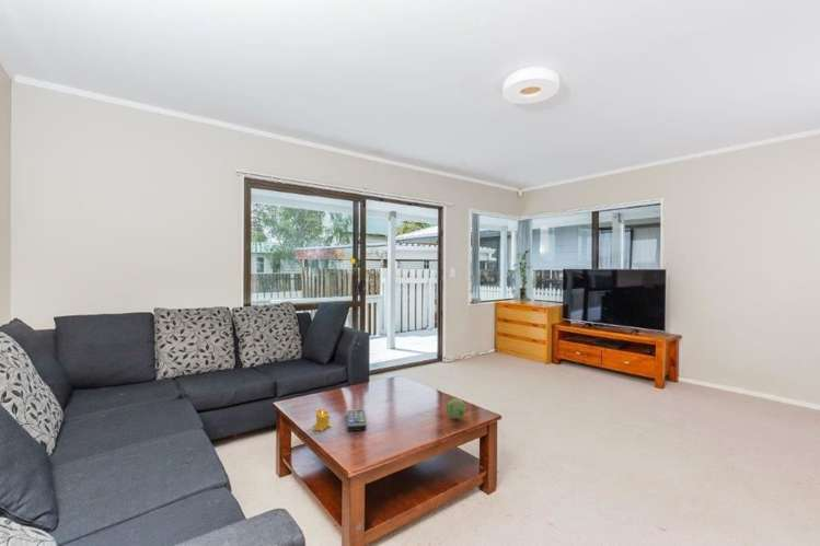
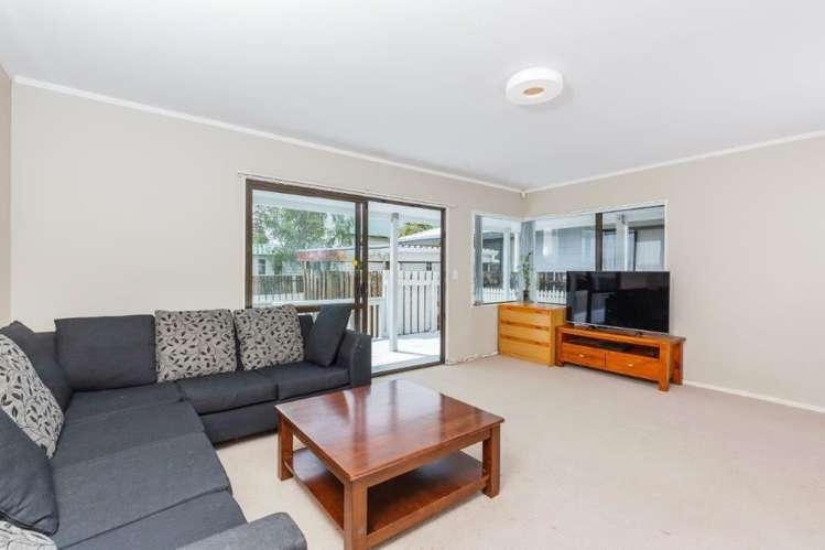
- decorative ball [446,397,466,420]
- candle [312,408,332,432]
- remote control [346,408,368,432]
